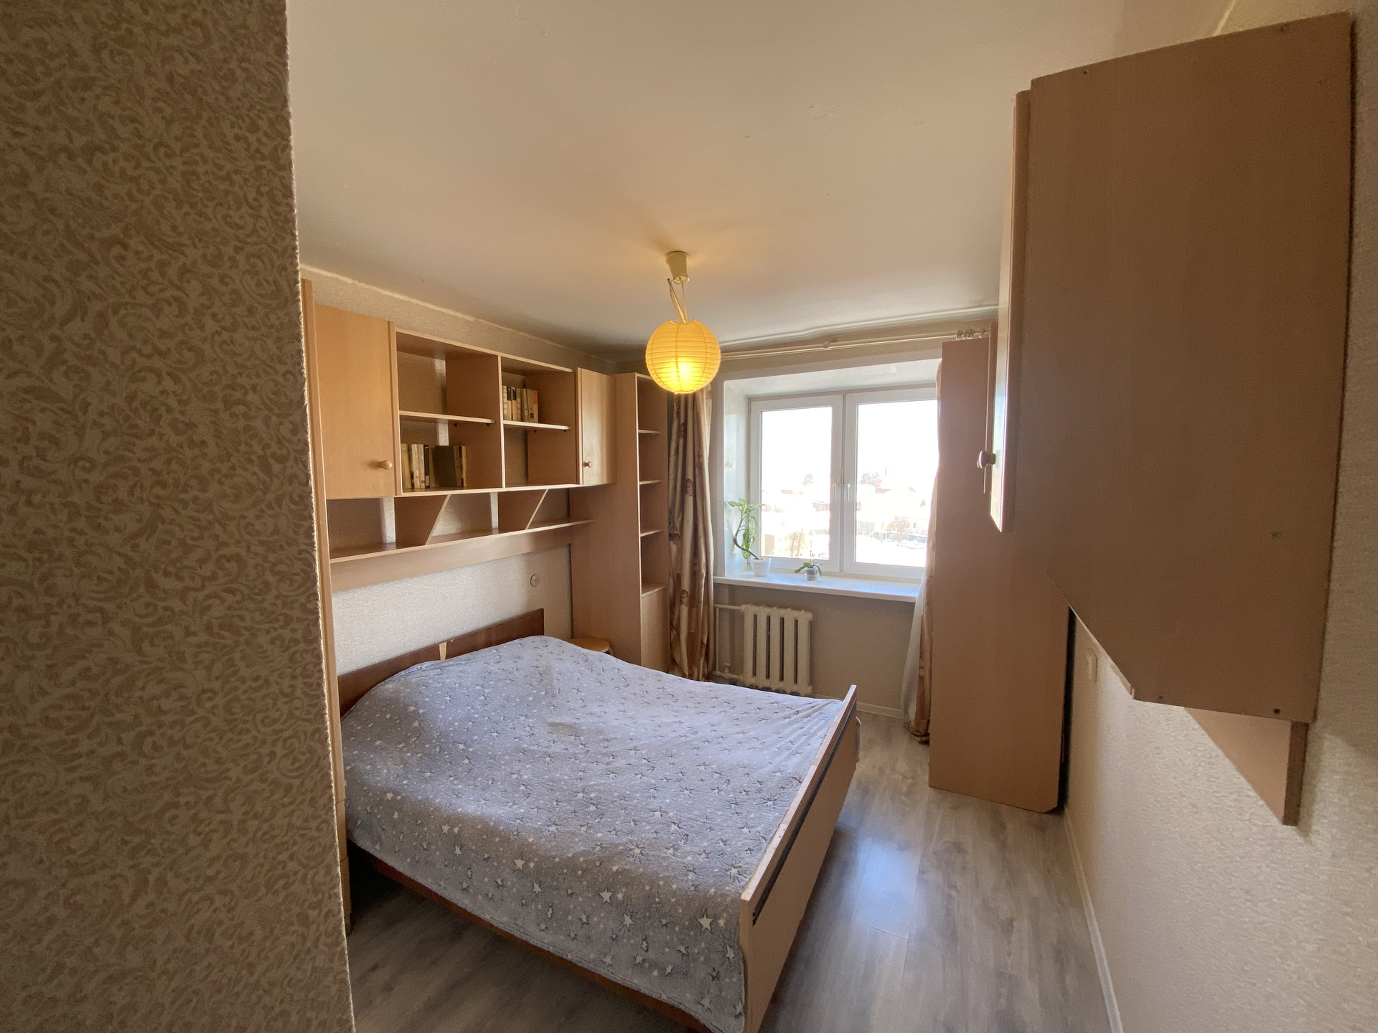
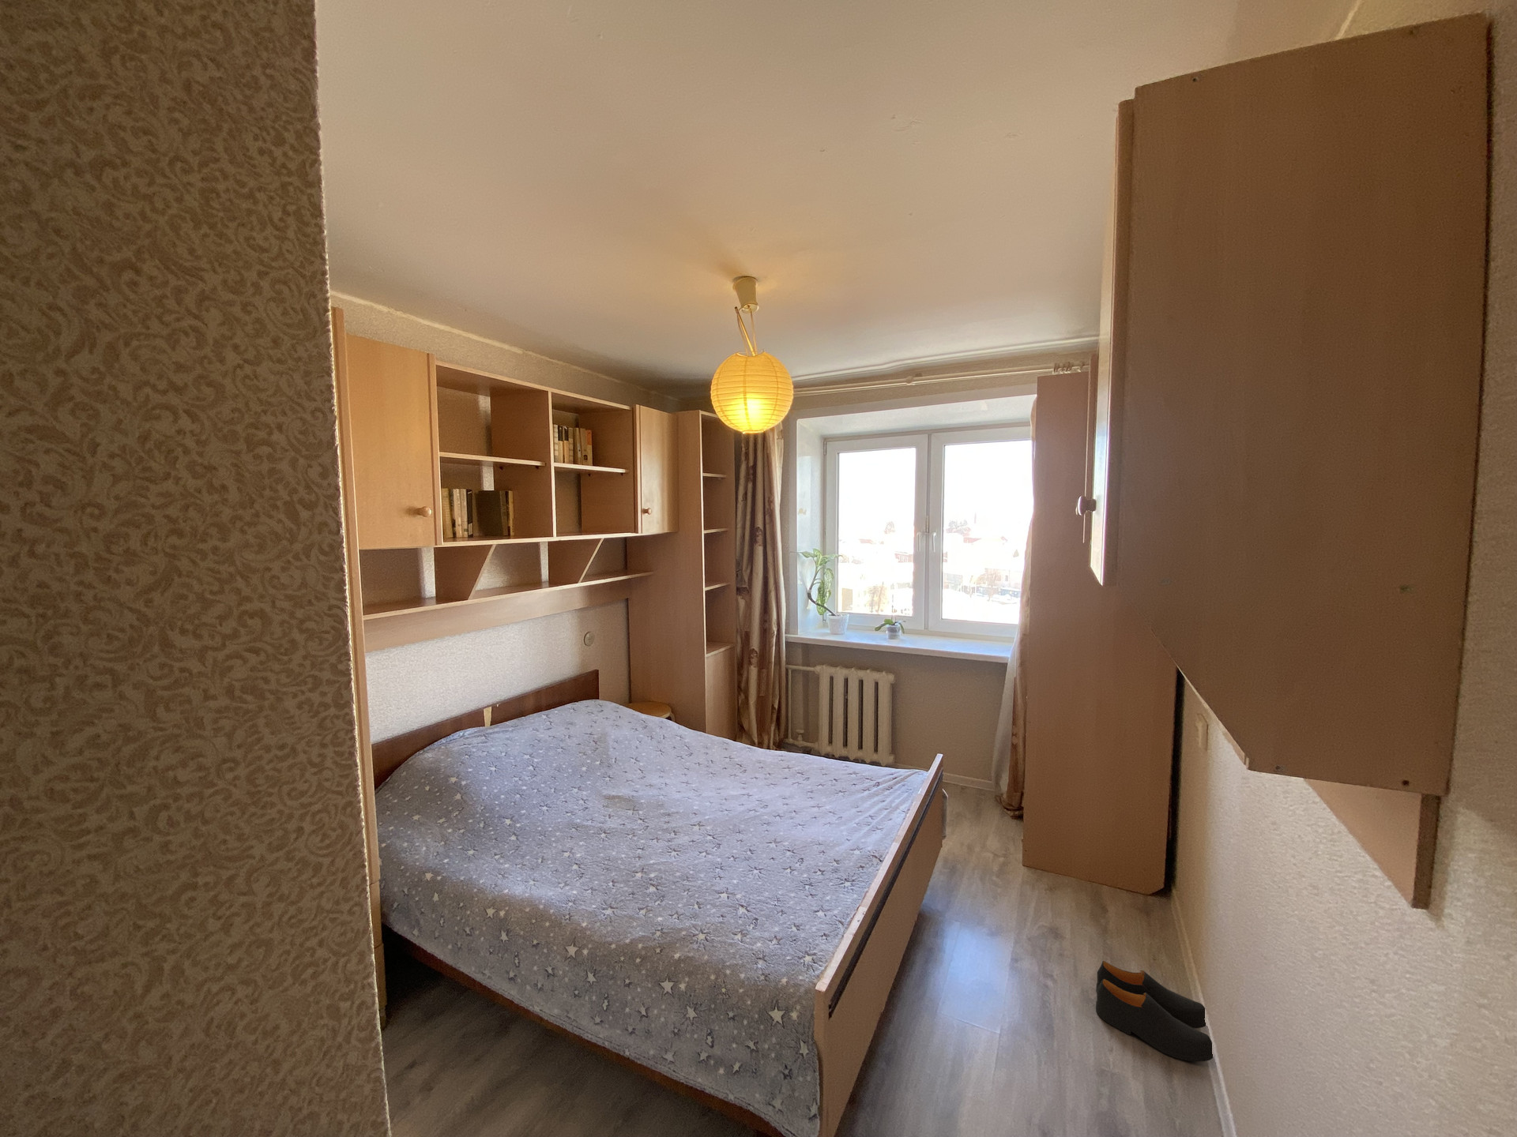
+ shoes [1095,960,1214,1062]
